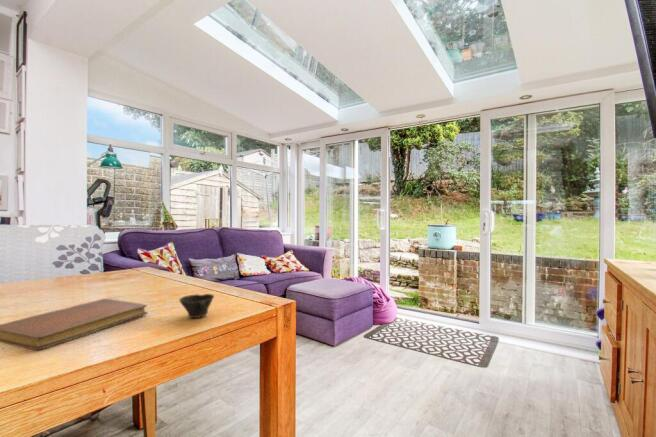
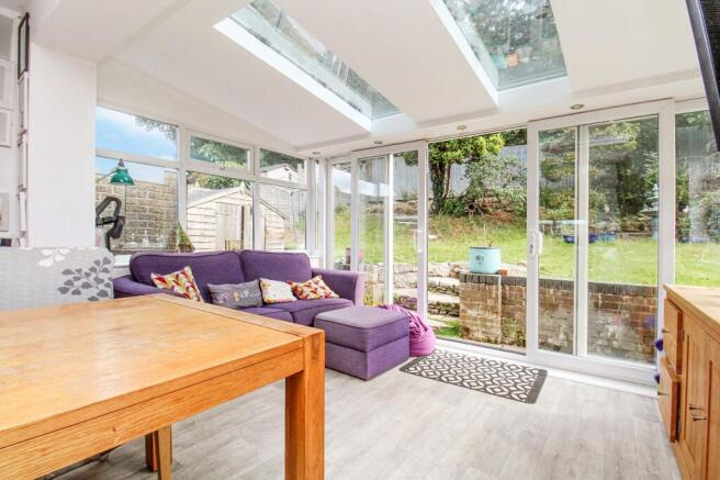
- cup [178,293,215,319]
- notebook [0,298,149,351]
